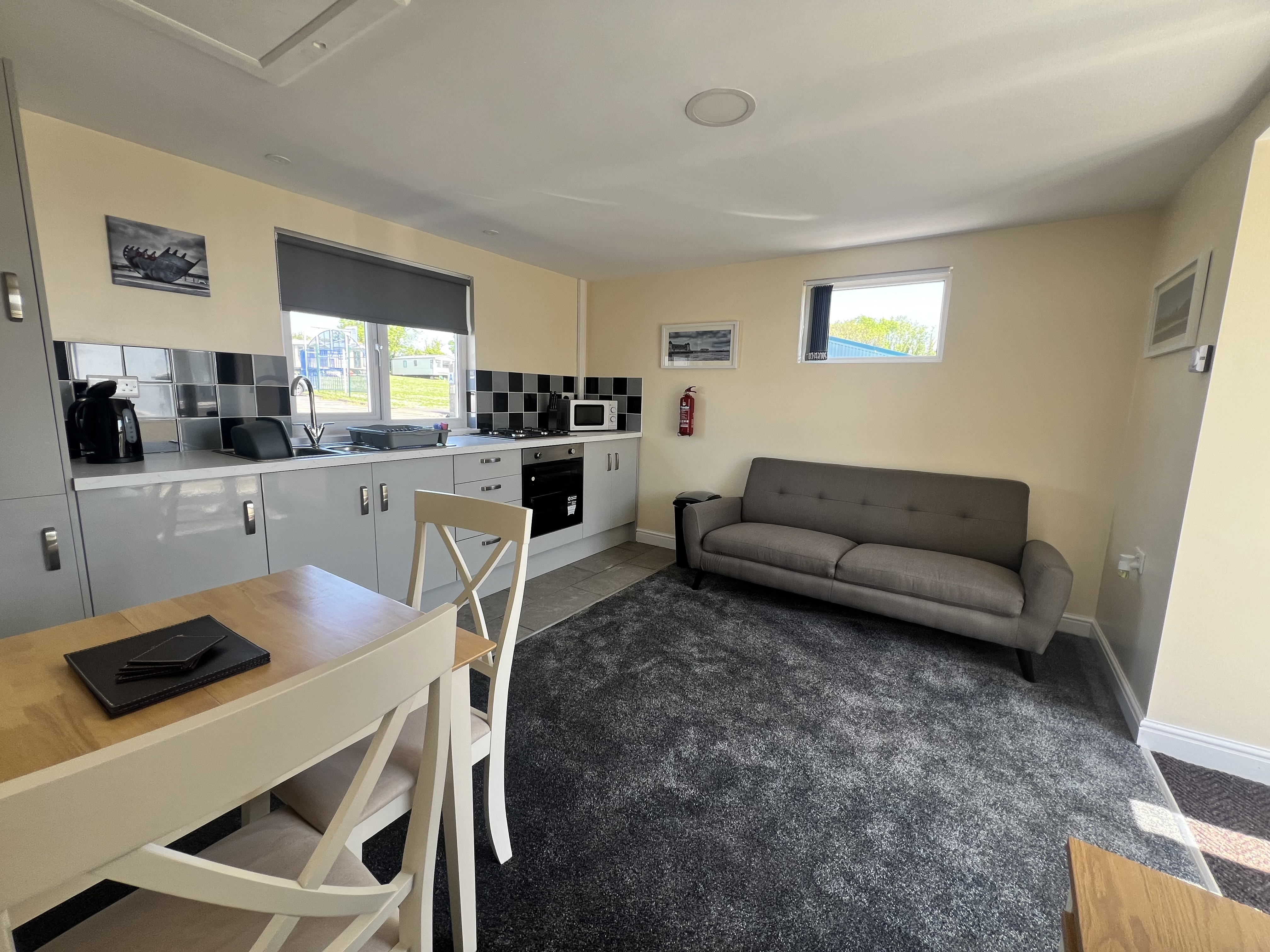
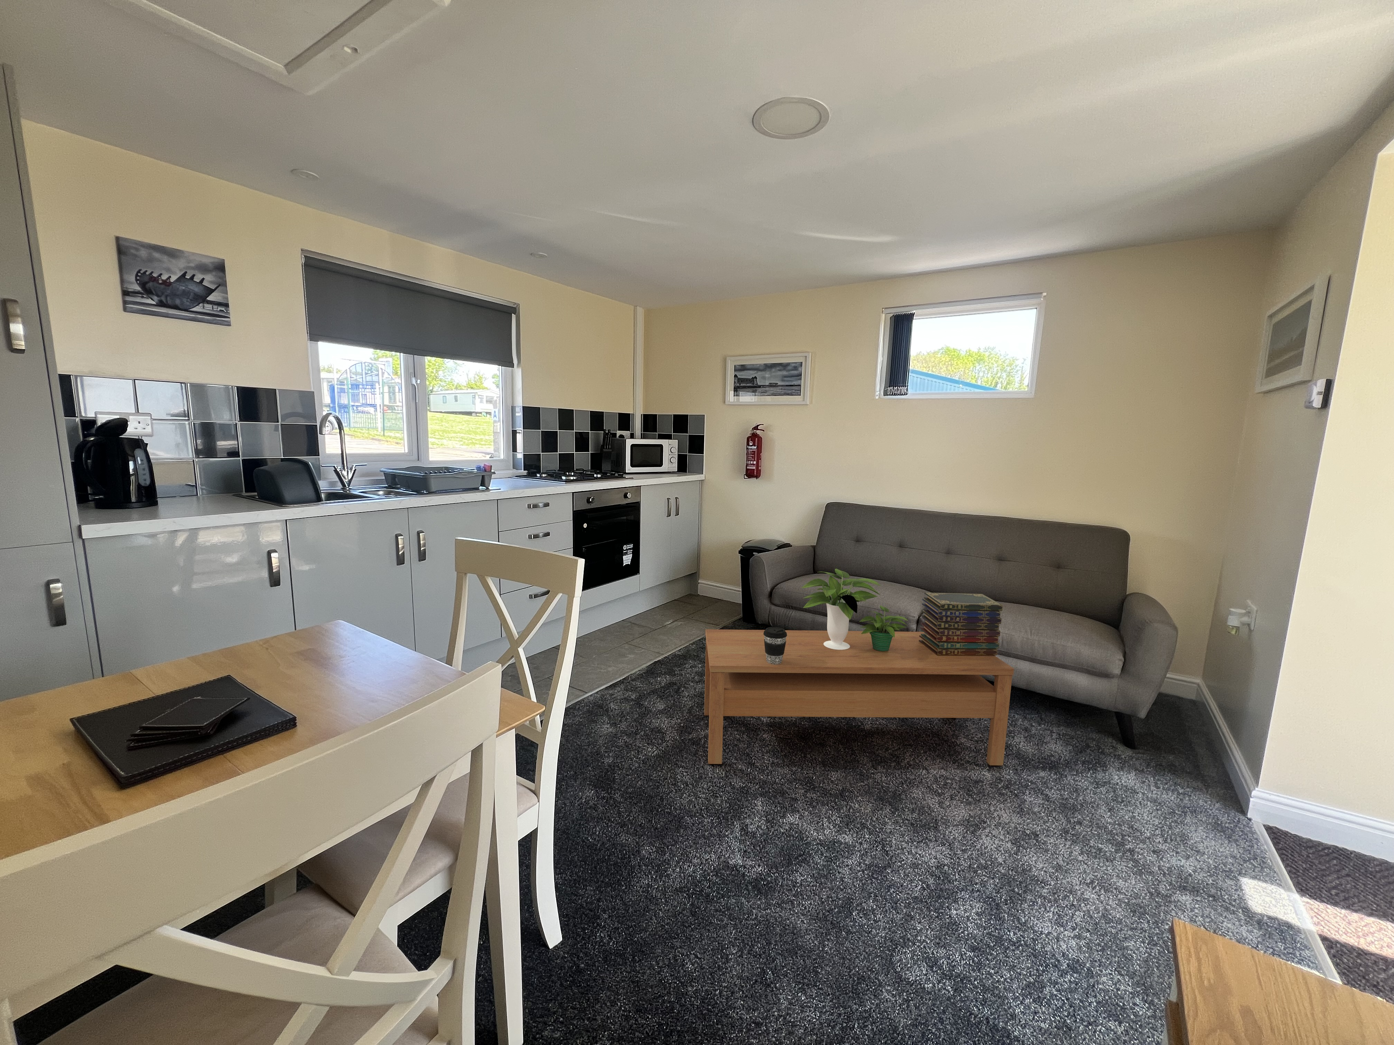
+ coffee cup [763,627,787,664]
+ book stack [919,593,1003,656]
+ potted plant [801,569,909,651]
+ coffee table [704,629,1014,766]
